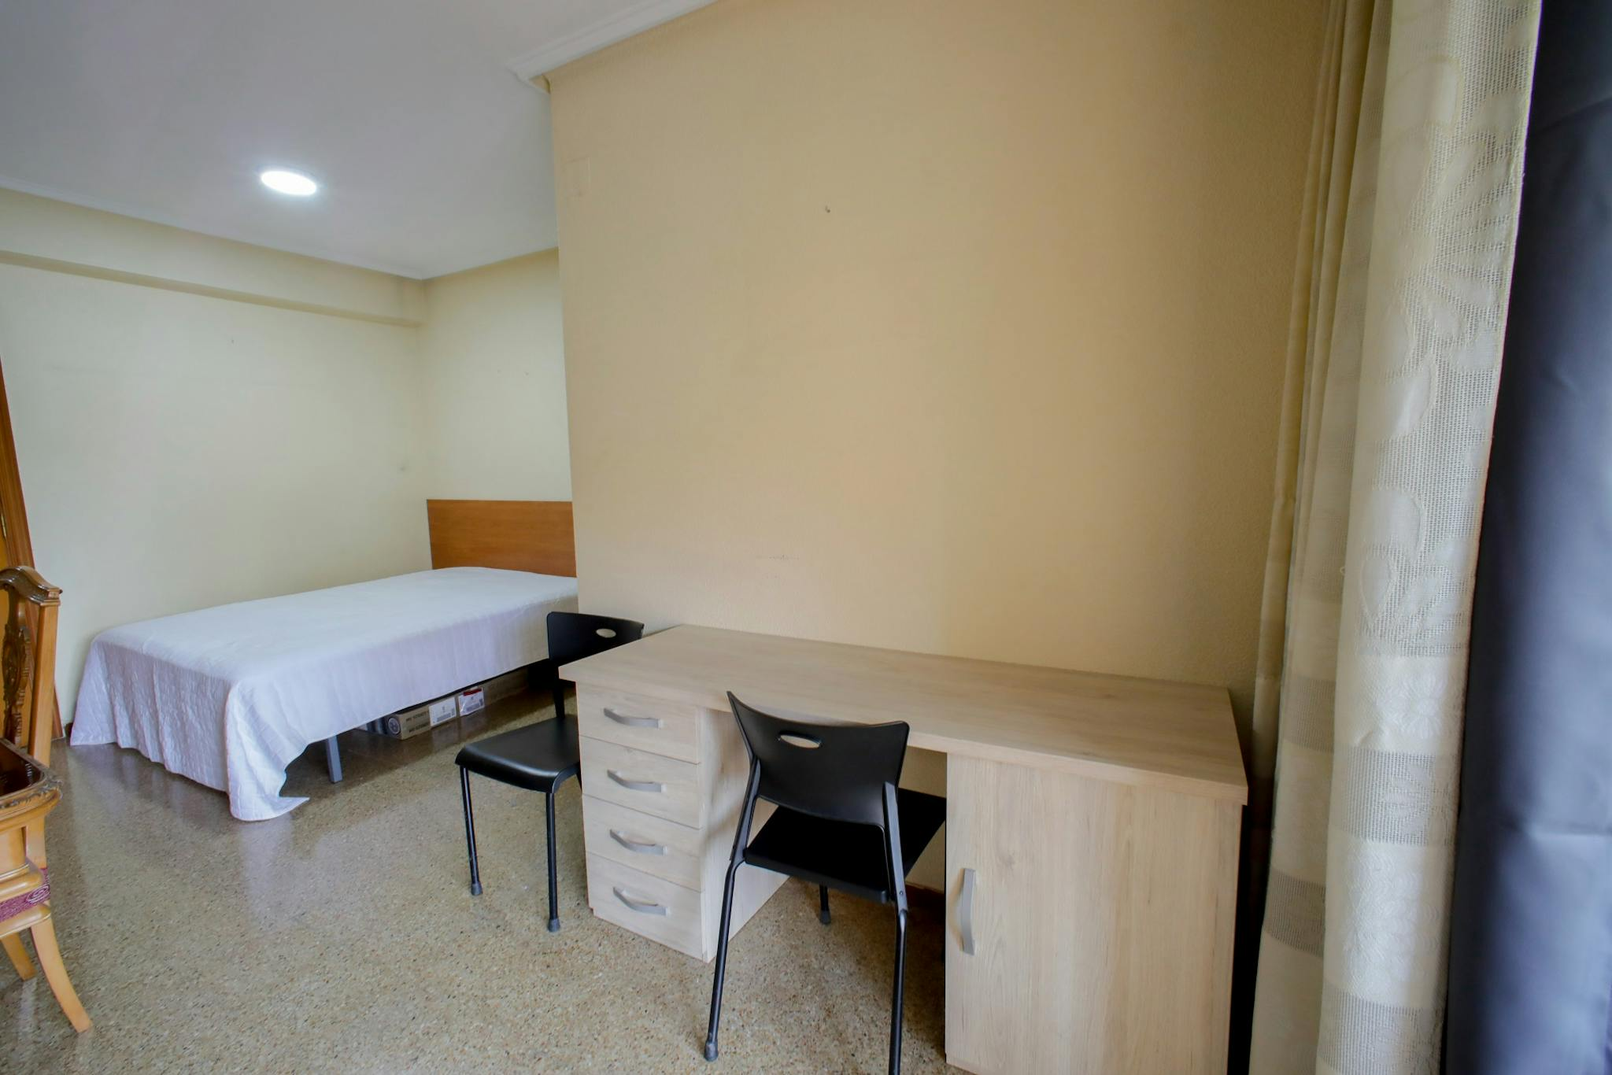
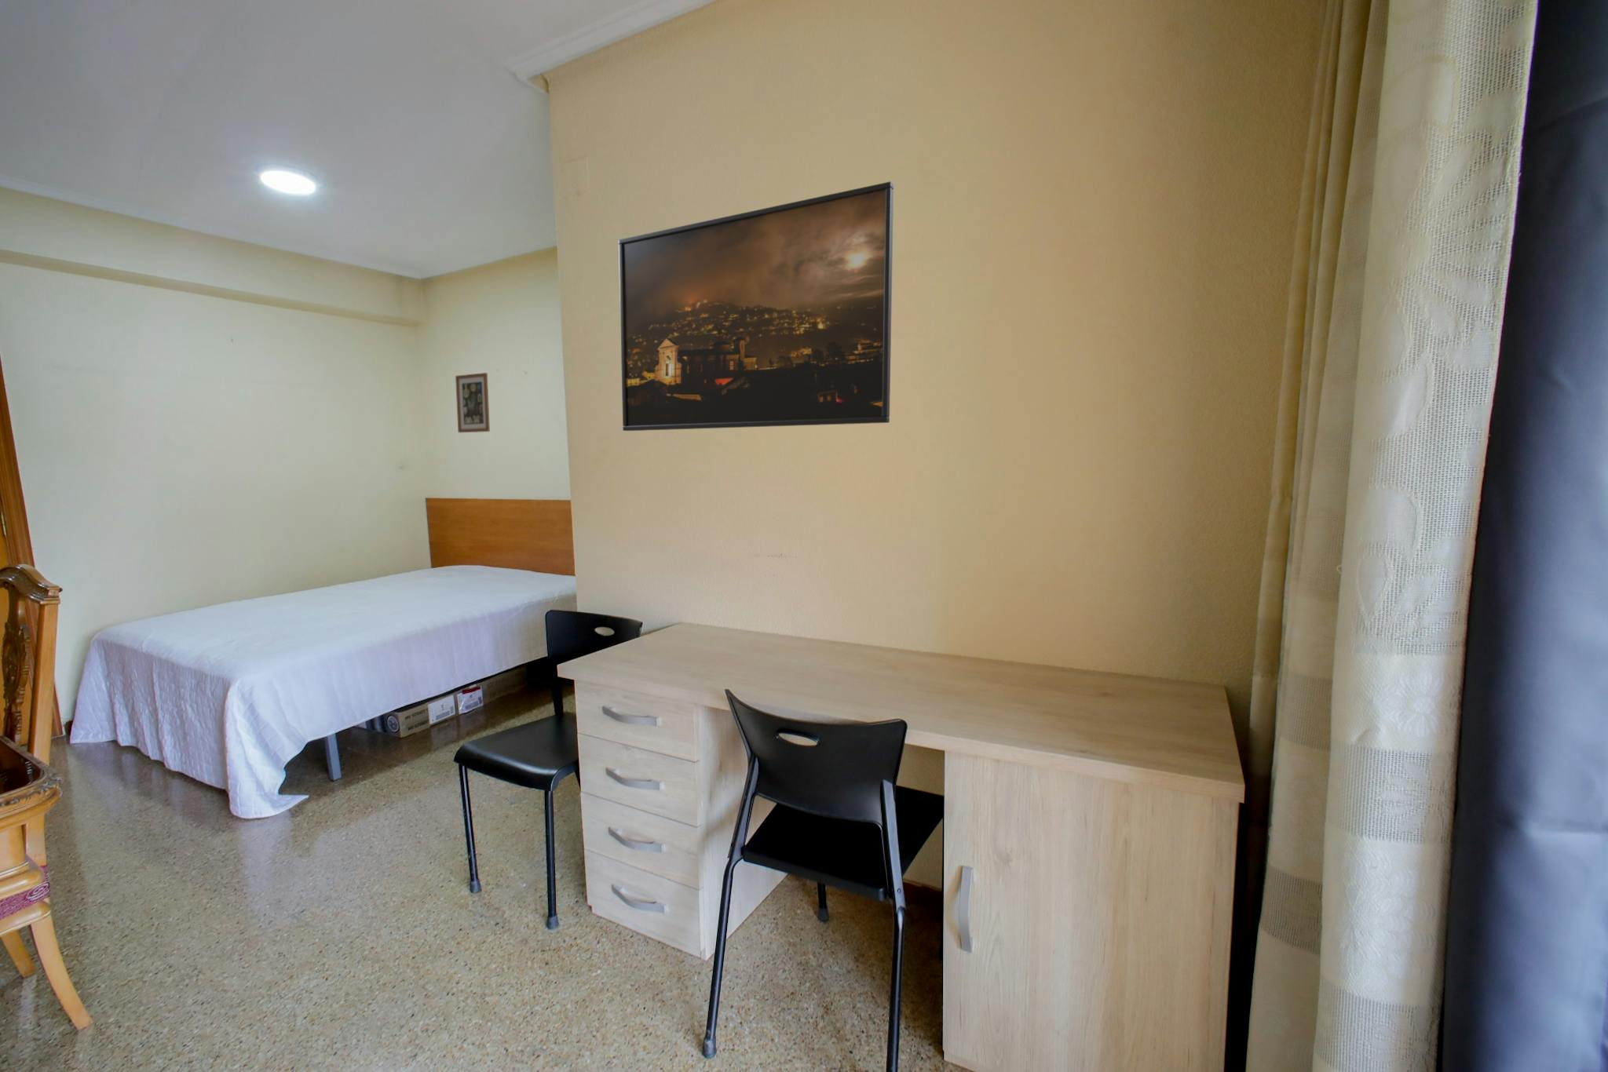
+ wall art [455,372,491,433]
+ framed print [617,181,894,432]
